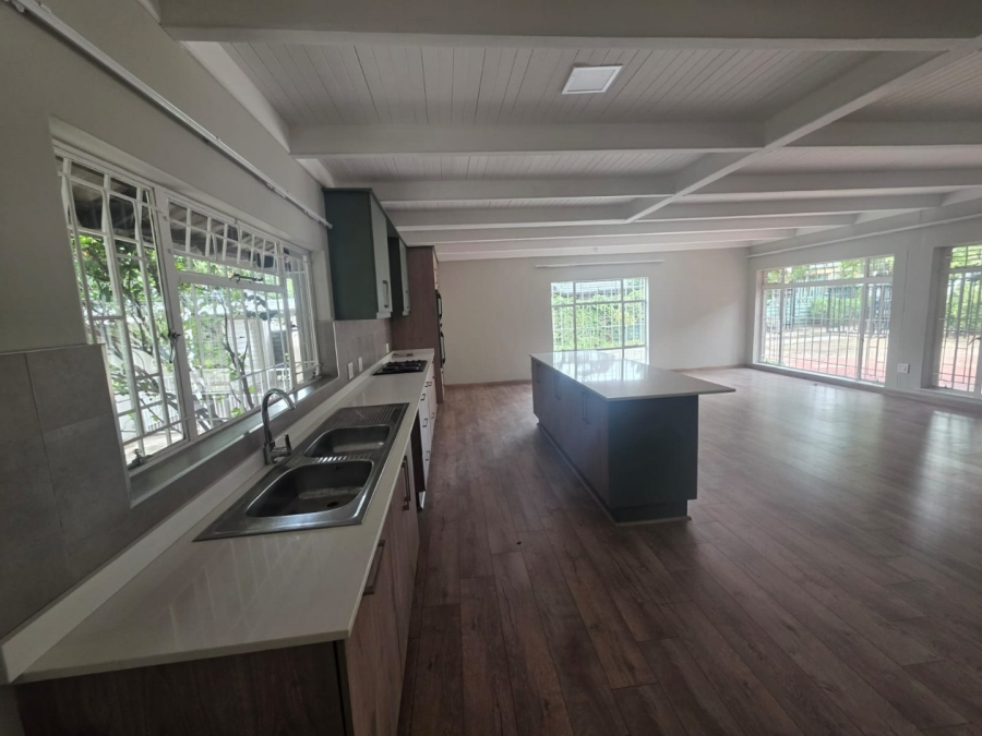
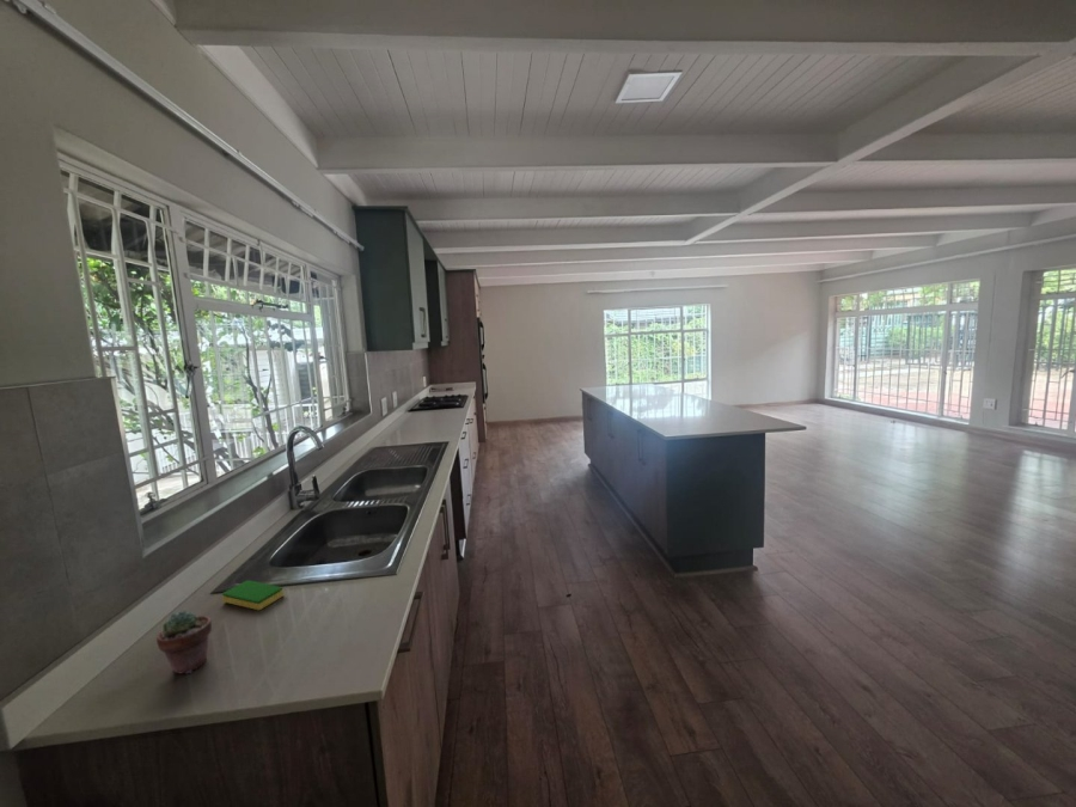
+ potted succulent [155,609,213,675]
+ dish sponge [221,580,285,611]
